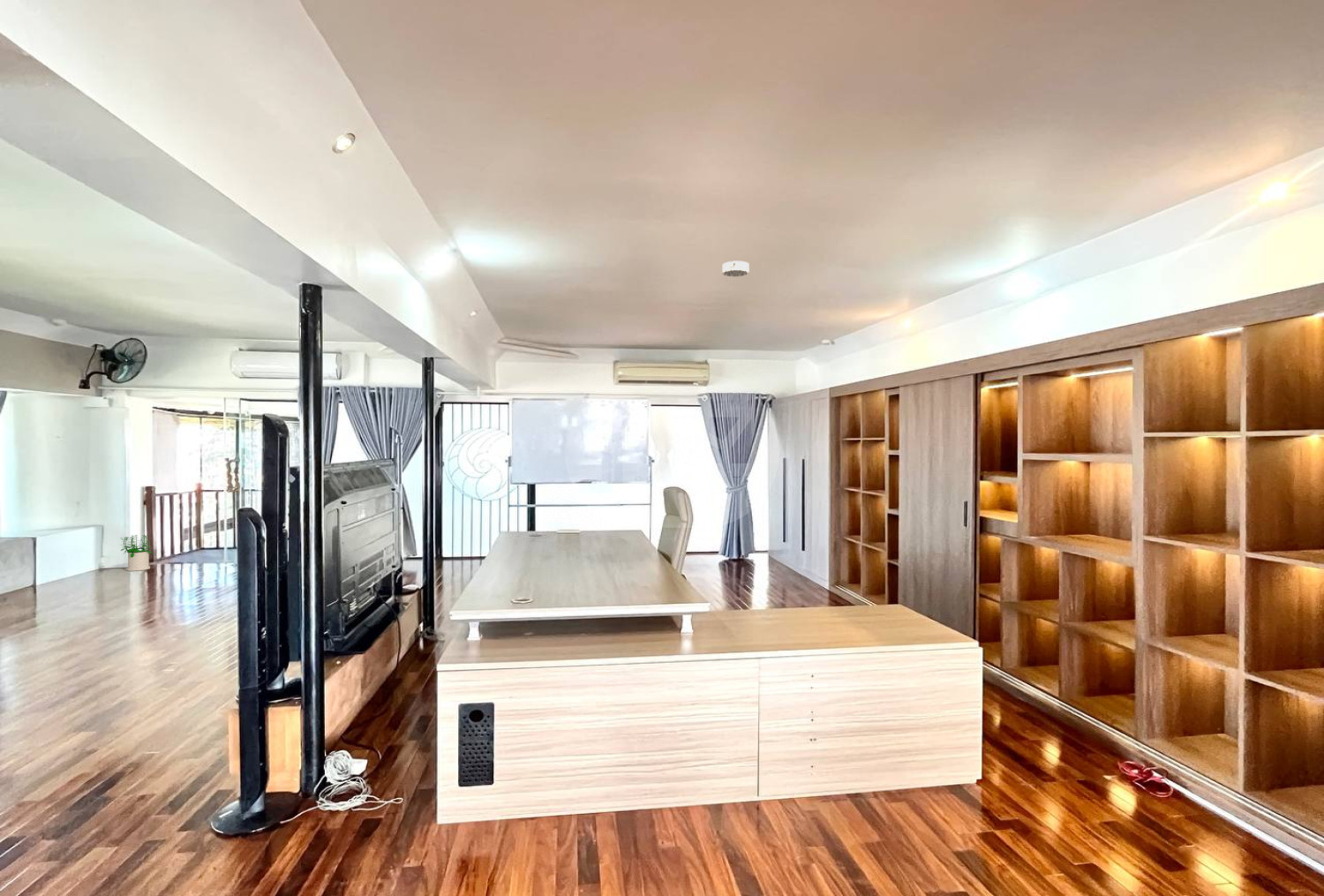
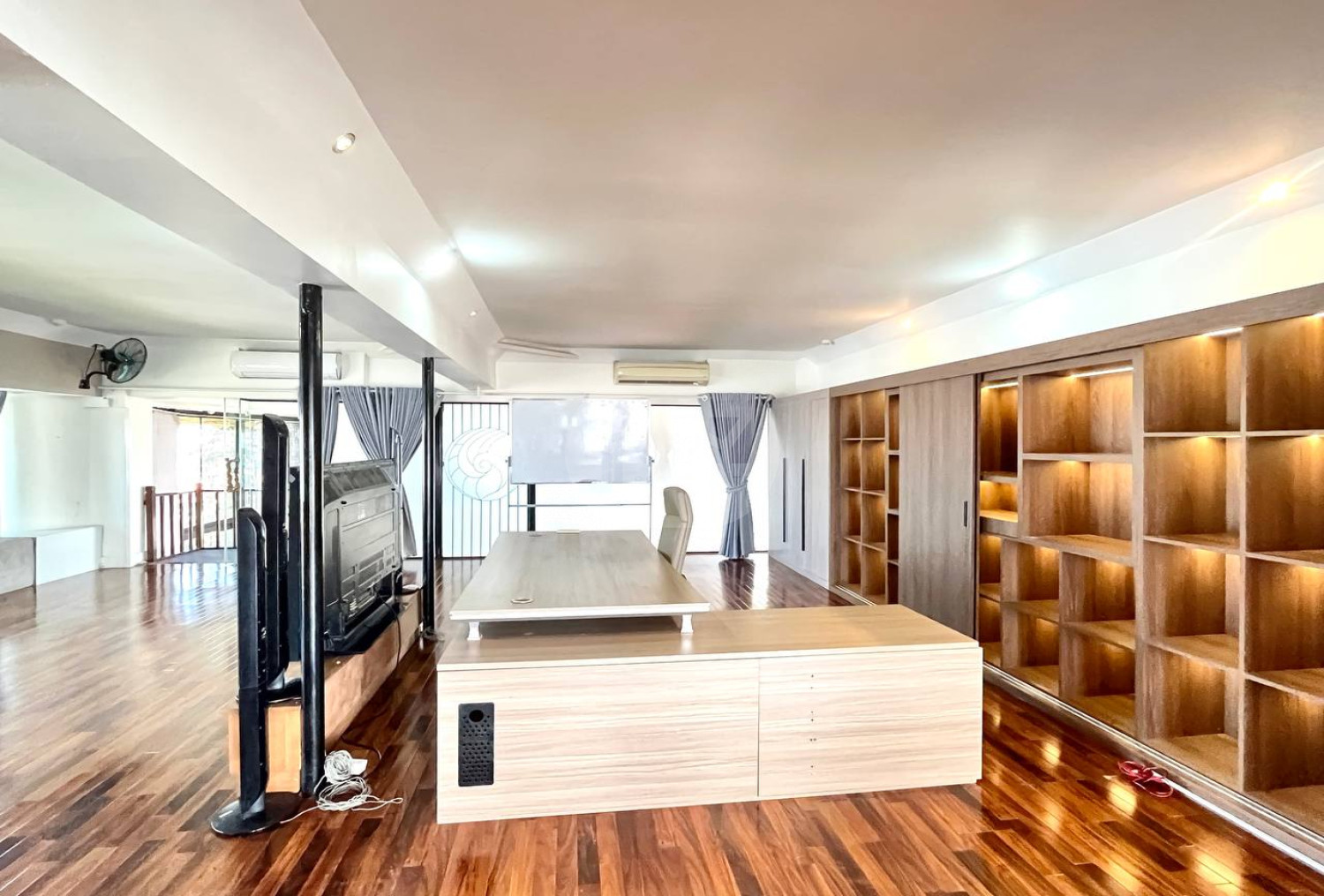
- potted plant [119,534,152,572]
- smoke detector [721,260,750,277]
